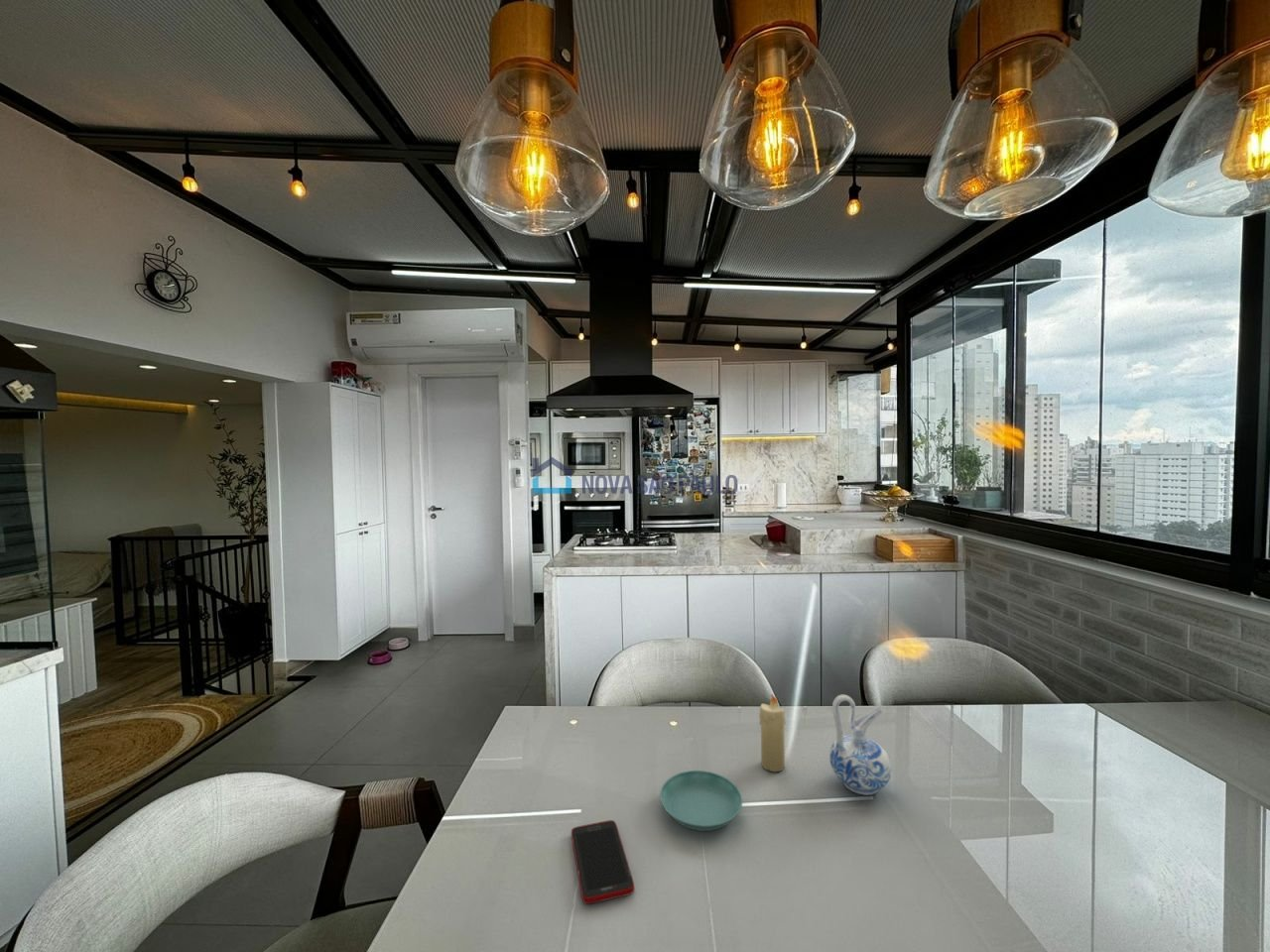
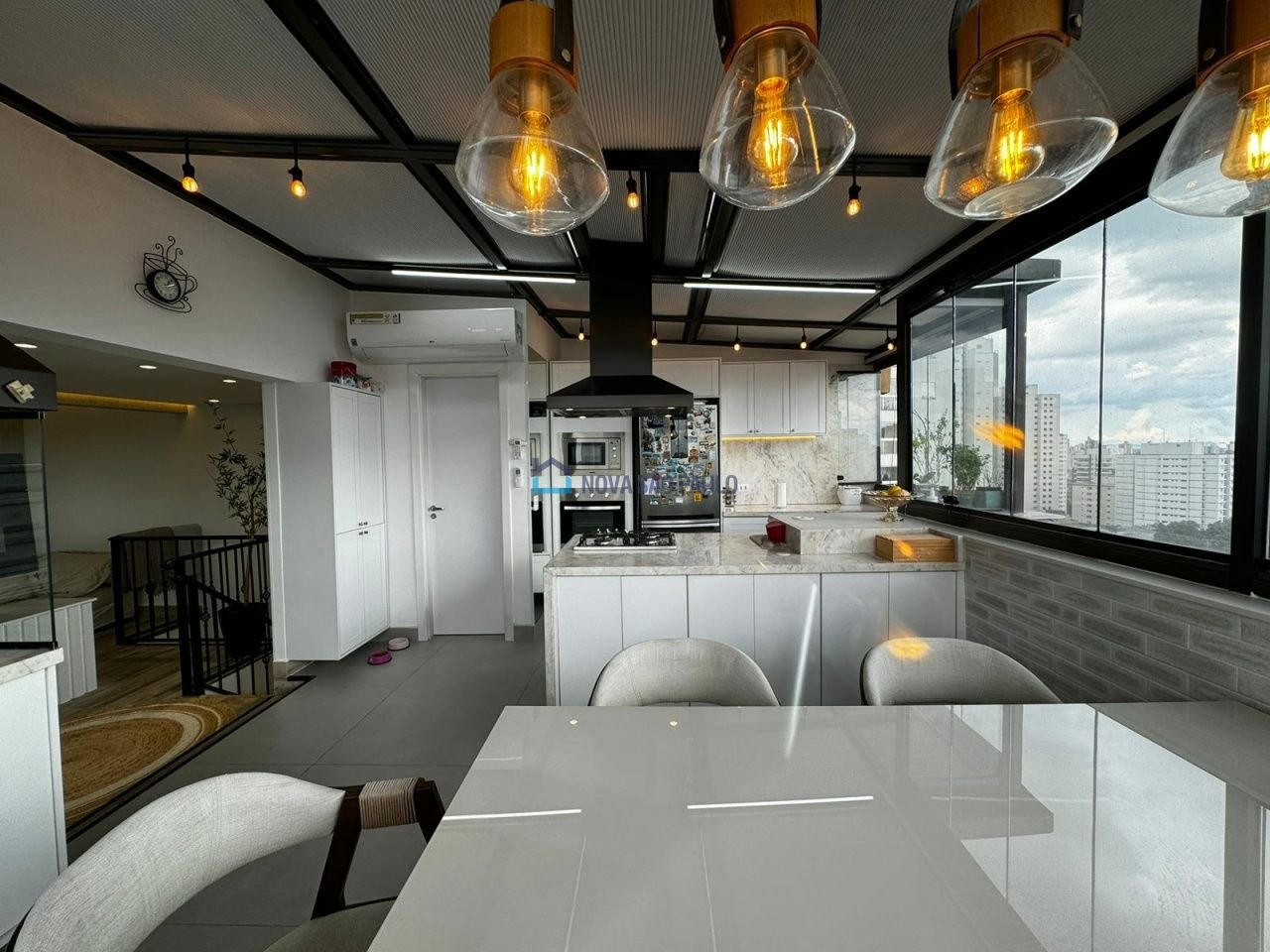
- ceramic pitcher [828,694,892,796]
- saucer [659,770,743,832]
- candle [758,693,786,773]
- cell phone [571,819,635,905]
